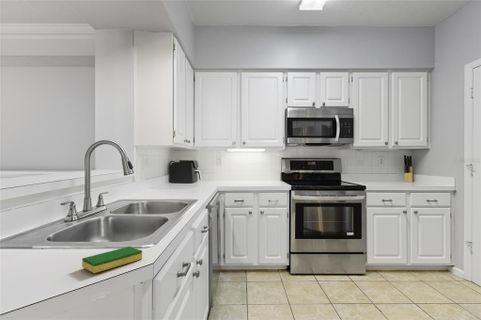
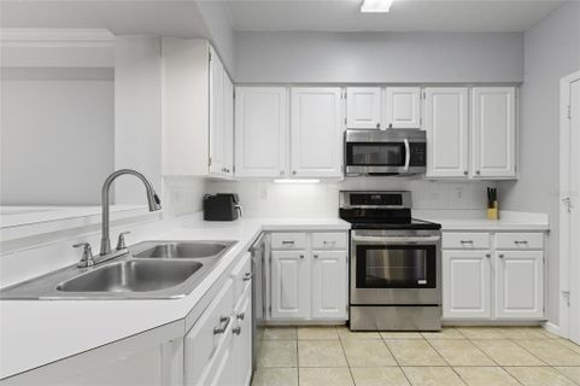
- dish sponge [81,246,143,274]
